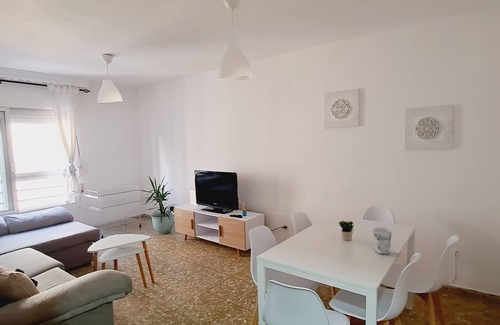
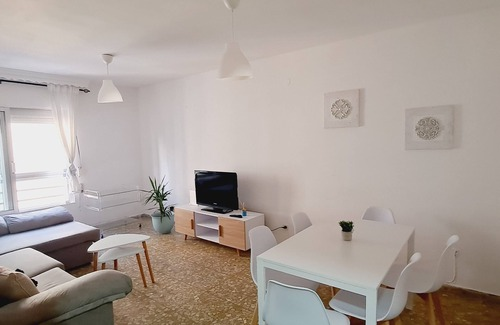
- cup [372,227,393,256]
